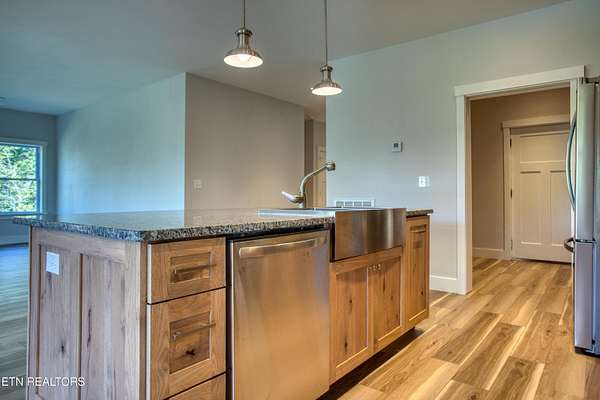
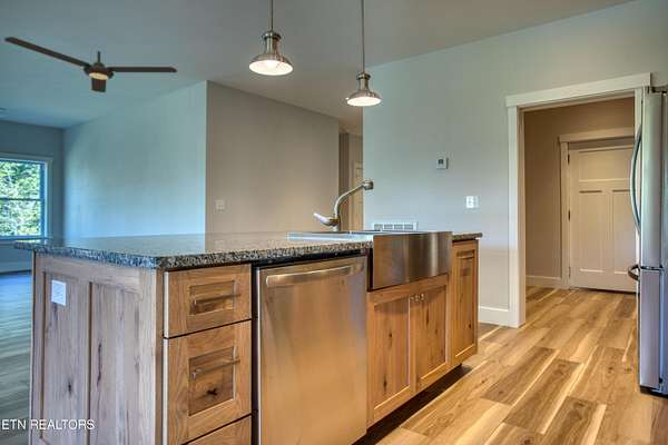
+ ceiling fan [3,36,178,93]
